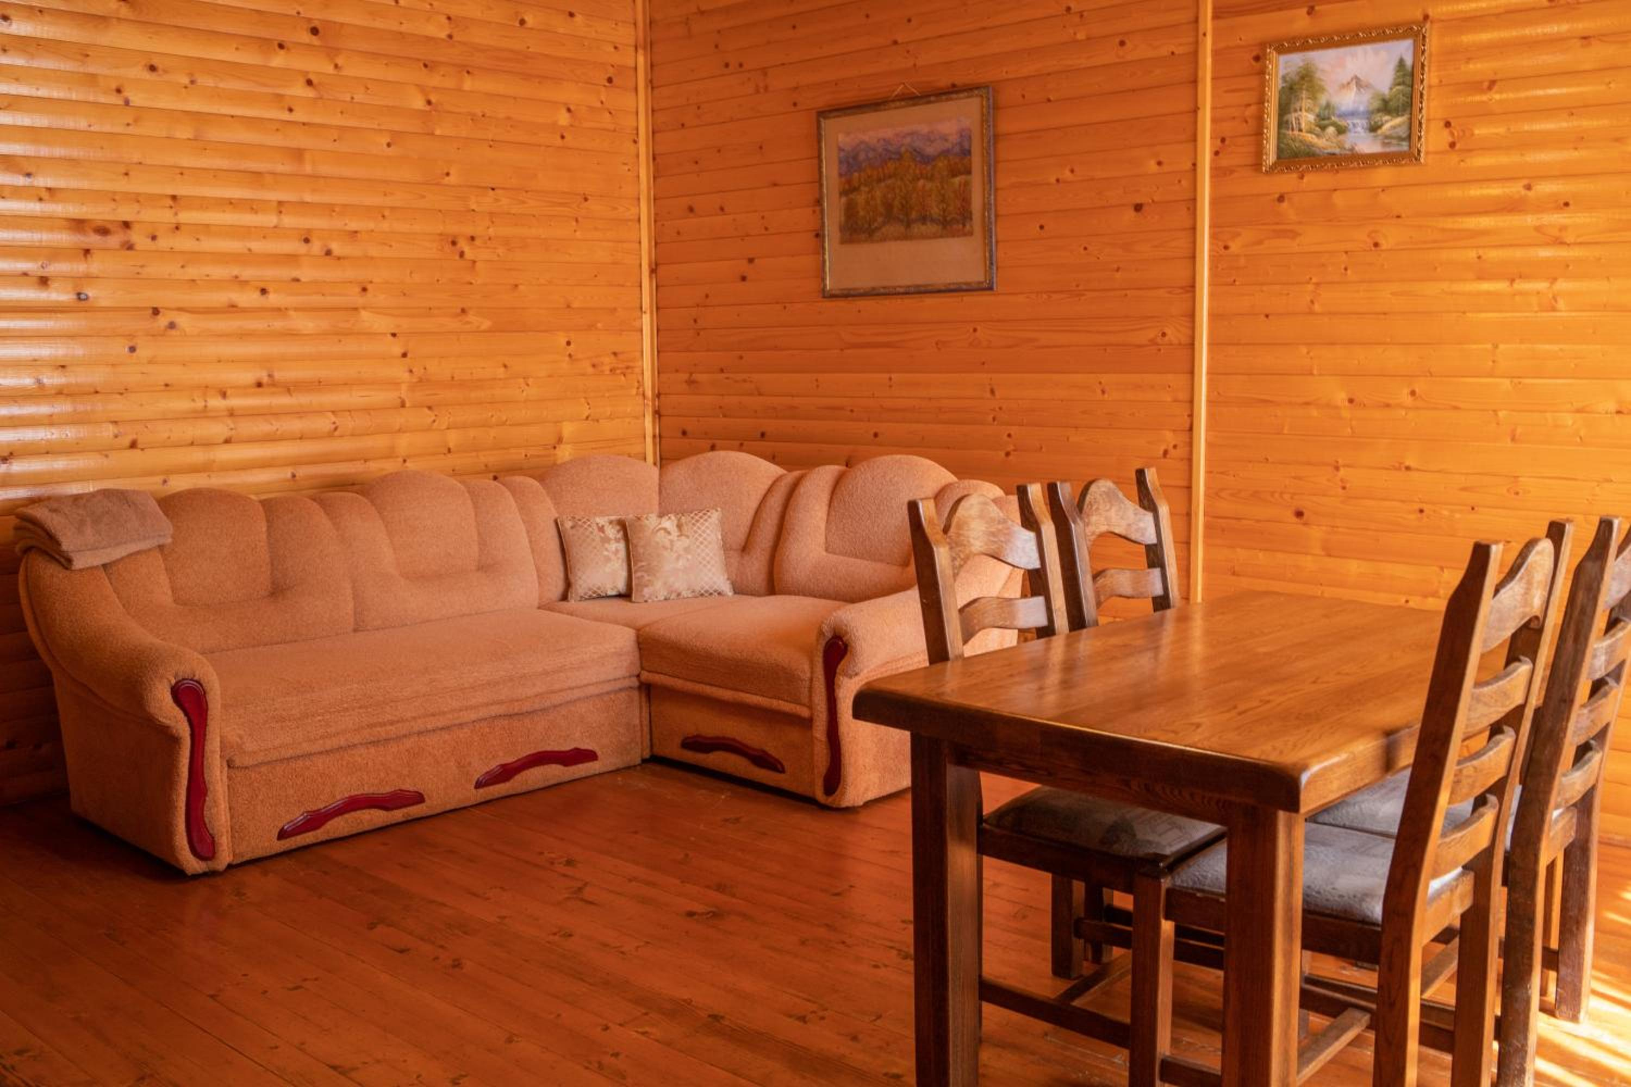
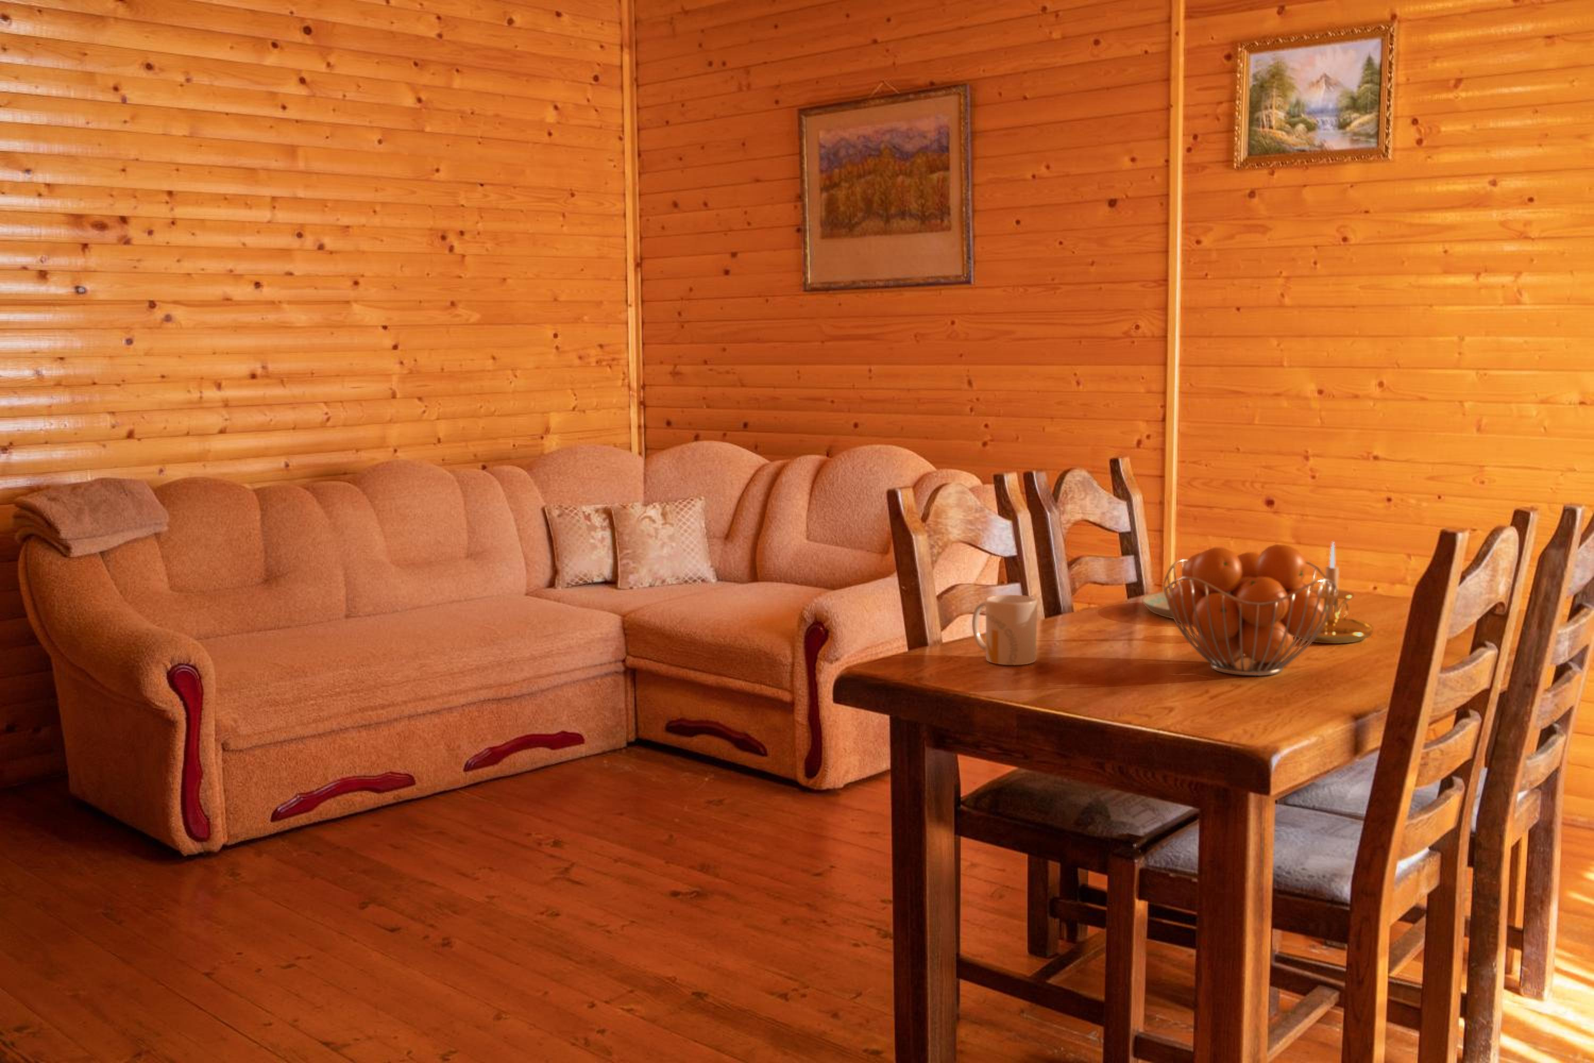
+ fruit basket [1162,543,1339,676]
+ plate [1141,591,1174,619]
+ mug [971,594,1038,666]
+ candle holder [1297,541,1373,644]
